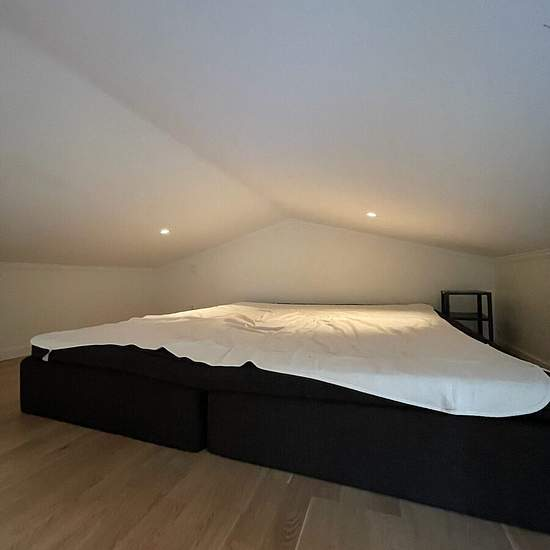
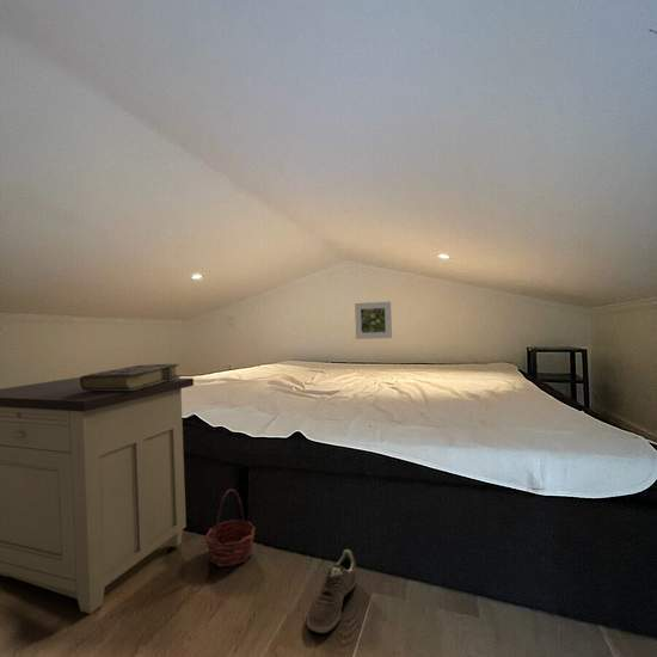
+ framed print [354,301,393,340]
+ sneaker [306,548,358,634]
+ book [80,363,182,391]
+ nightstand [0,376,195,615]
+ basket [204,487,257,567]
